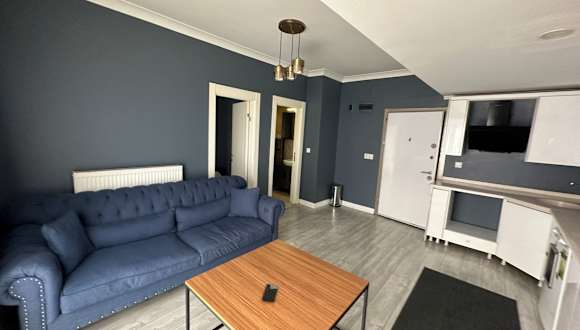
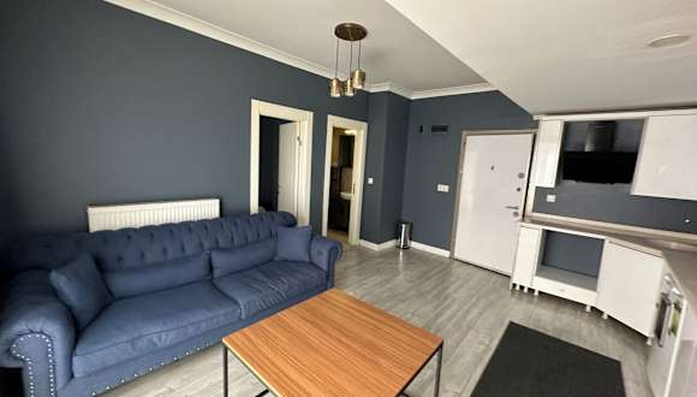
- smartphone [261,283,279,303]
